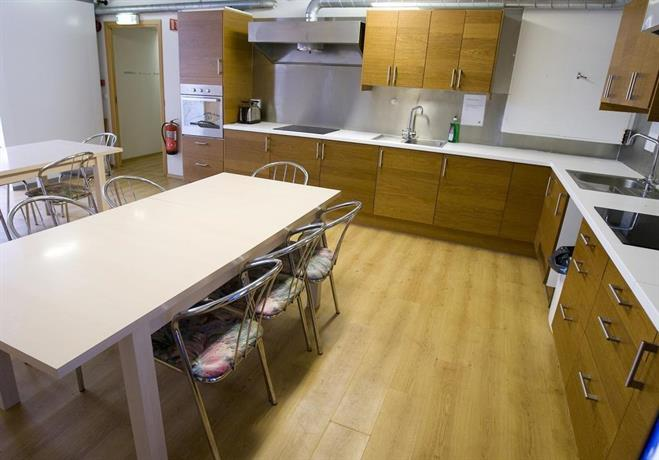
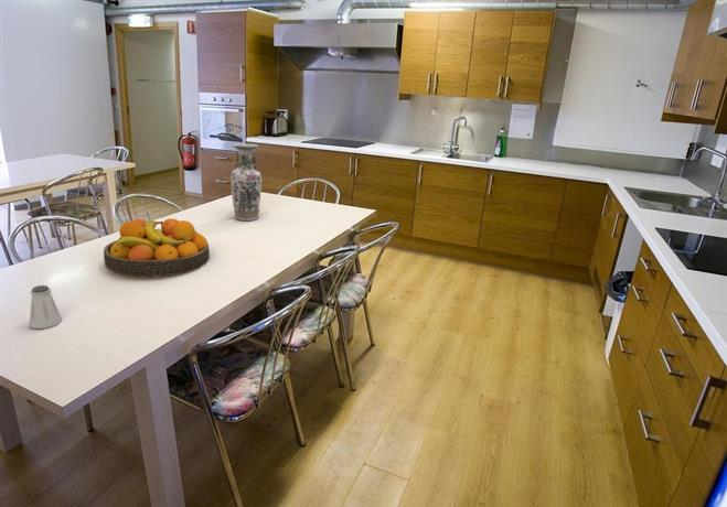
+ saltshaker [28,284,63,330]
+ vase [229,142,263,222]
+ fruit bowl [103,217,211,278]
